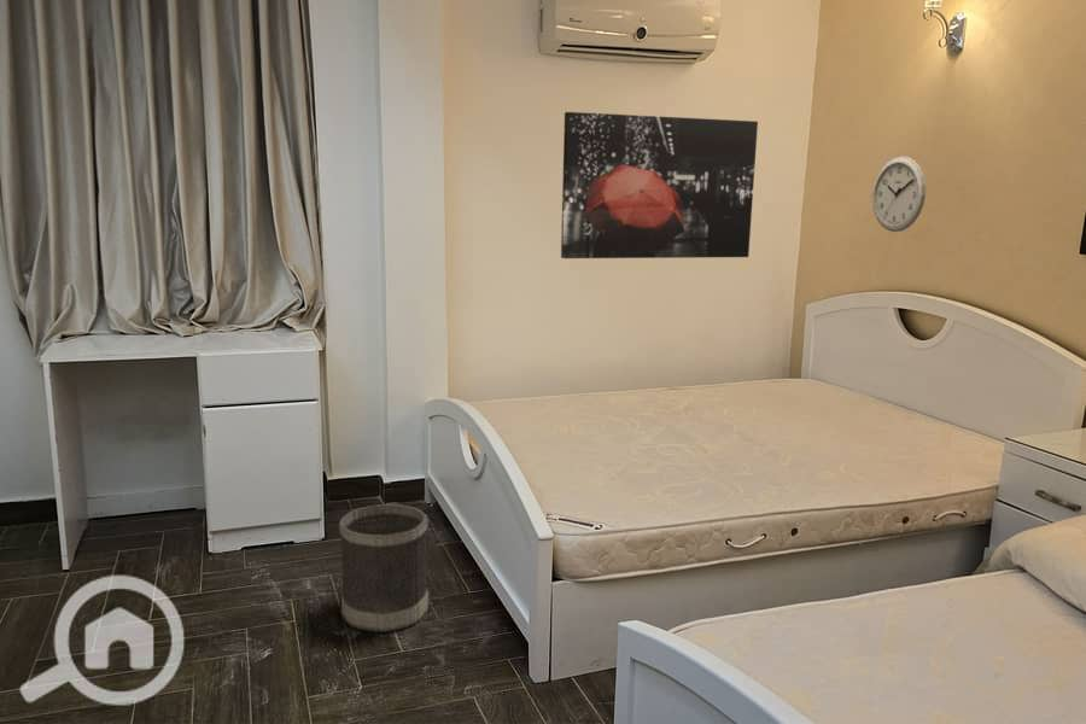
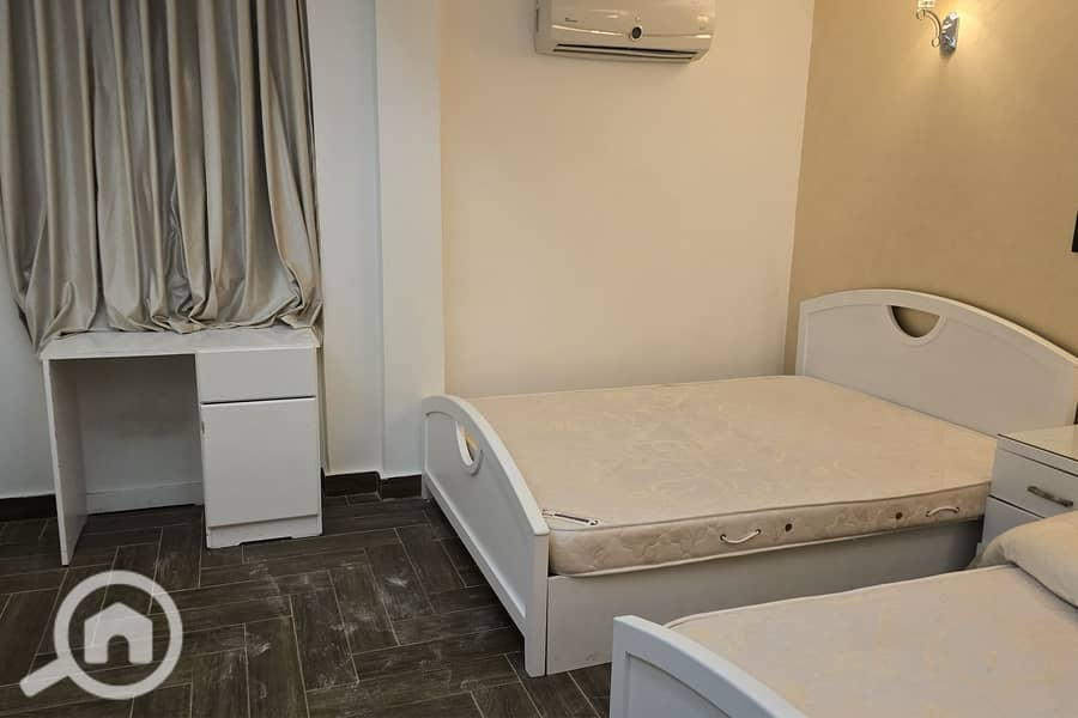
- wastebasket [338,503,430,634]
- wall art [560,111,759,259]
- wall clock [871,156,927,233]
